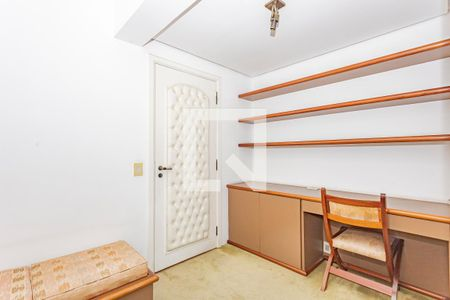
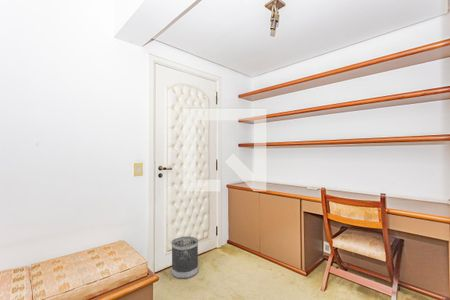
+ wastebasket [171,235,199,280]
